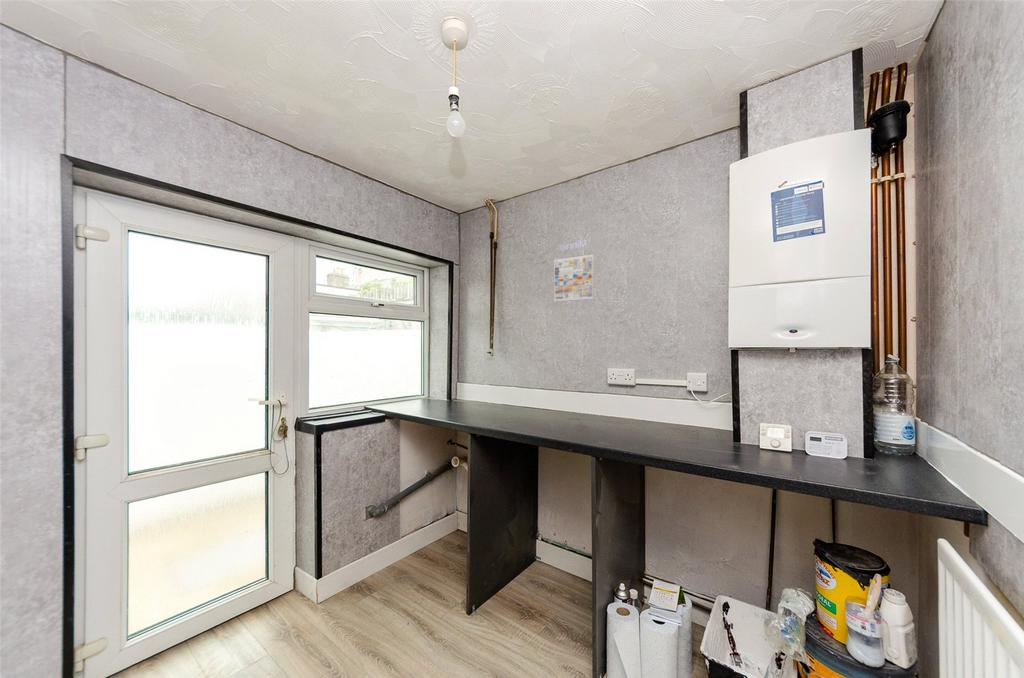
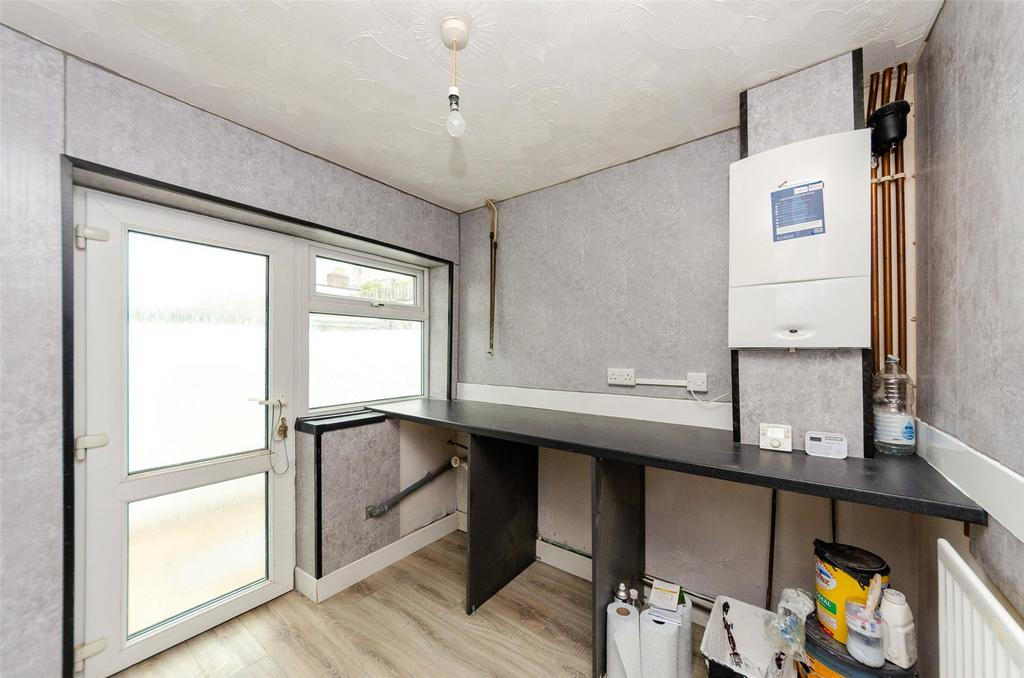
- calendar [553,239,595,302]
